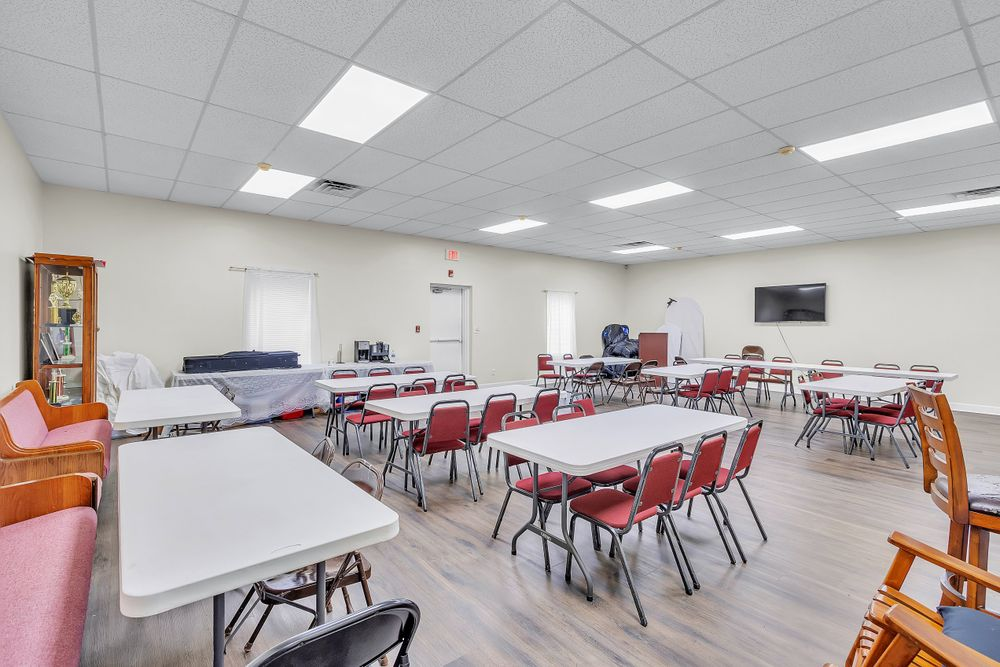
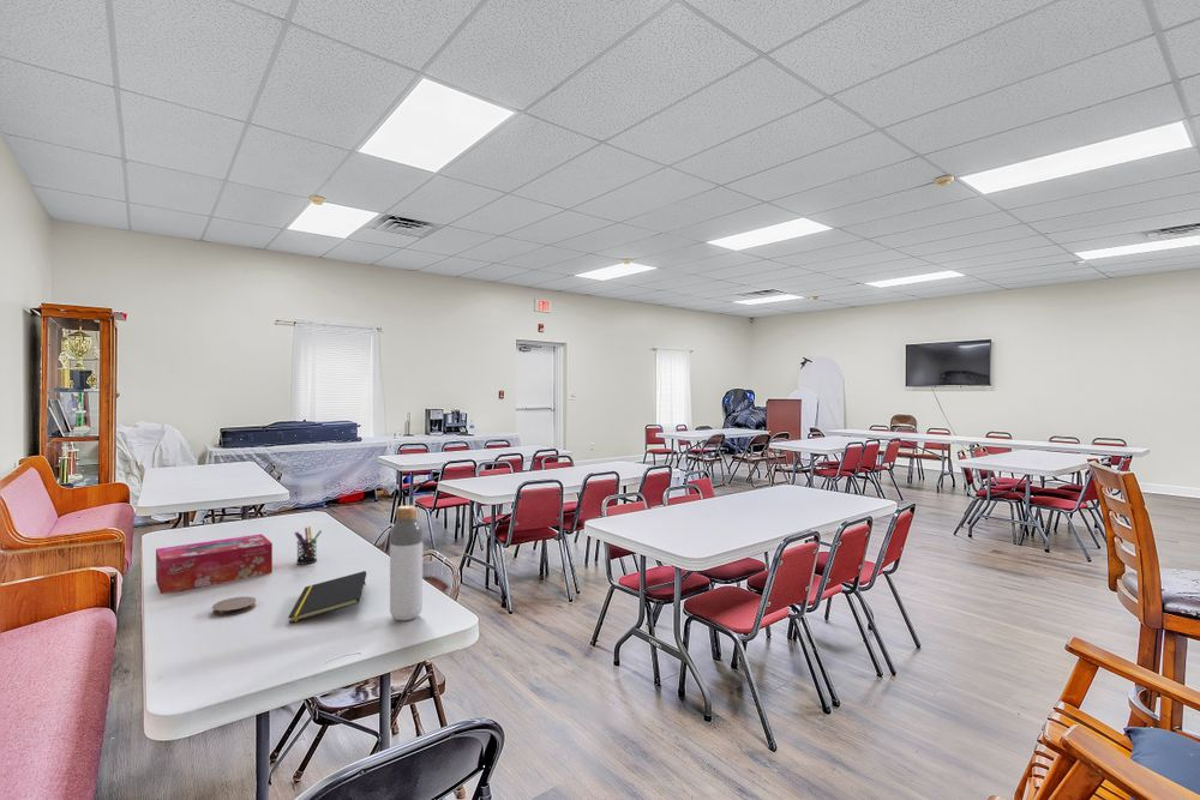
+ bottle [389,504,424,621]
+ pen holder [294,525,323,565]
+ notepad [287,570,367,624]
+ tissue box [155,533,274,595]
+ coaster [211,595,257,616]
